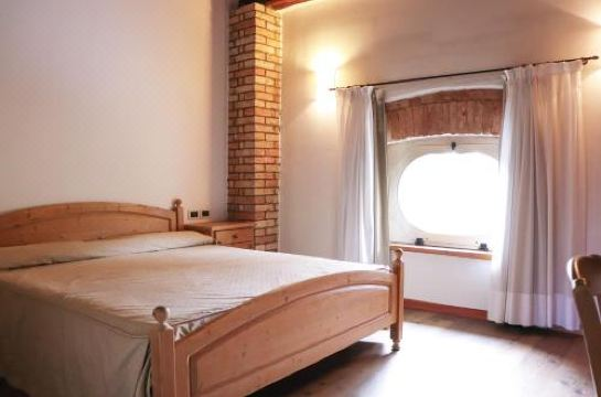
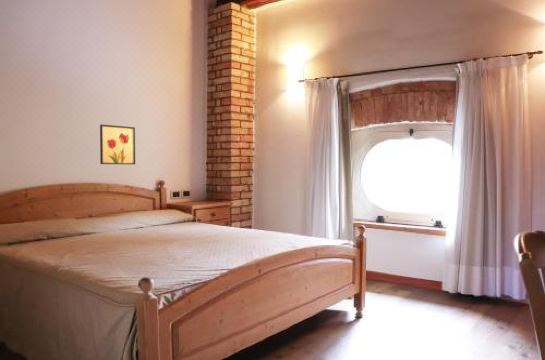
+ wall art [99,124,136,165]
